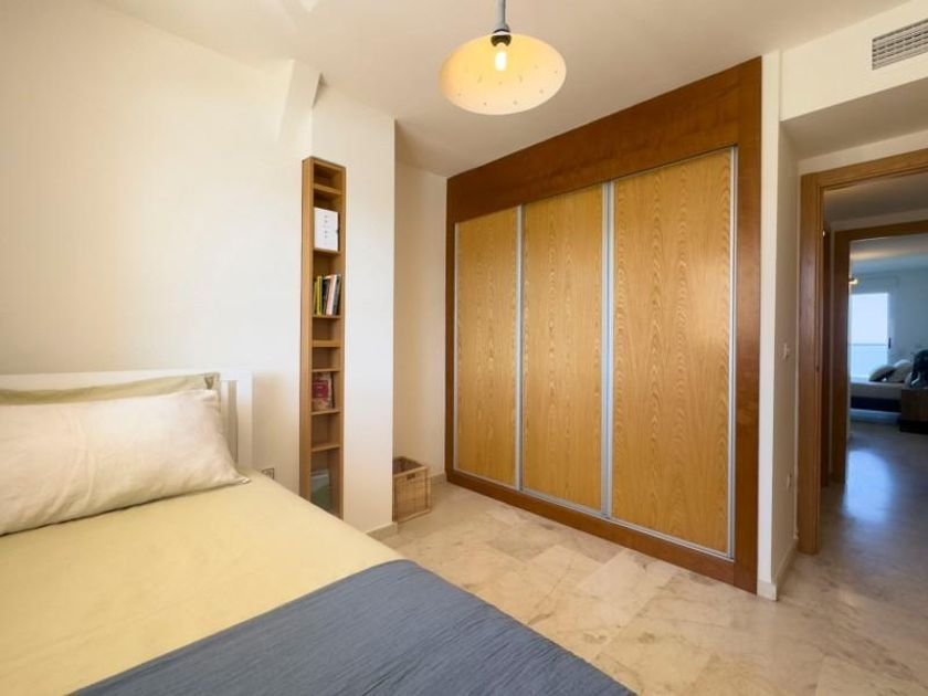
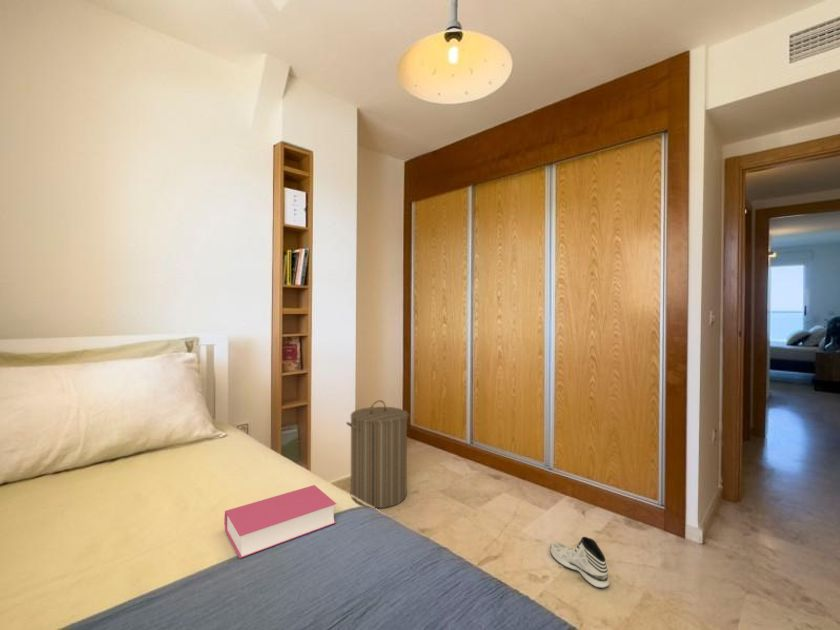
+ sneaker [549,536,610,589]
+ laundry hamper [345,399,410,509]
+ book [223,484,337,559]
